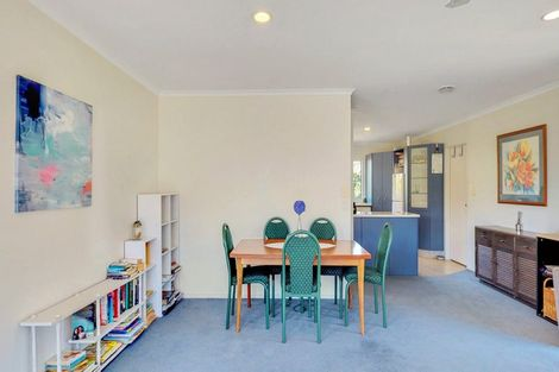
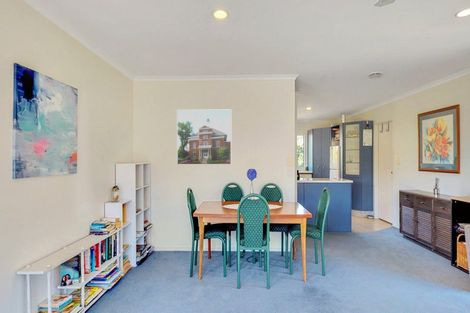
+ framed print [176,109,232,166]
